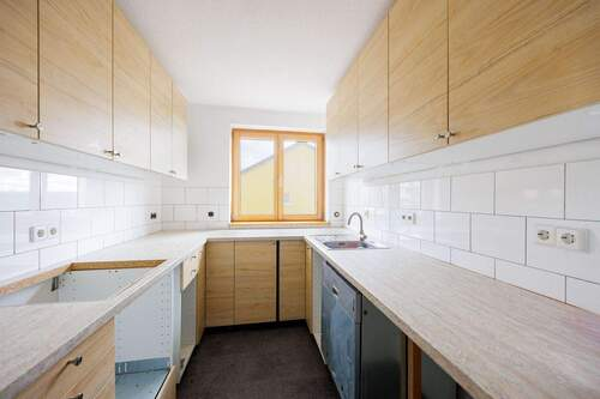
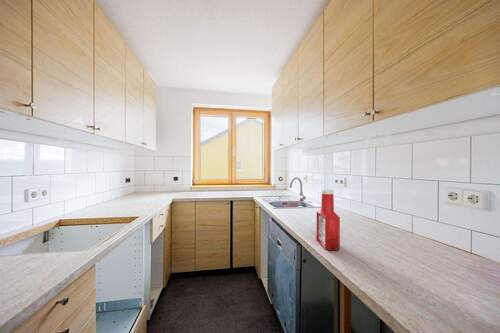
+ soap bottle [316,188,341,252]
